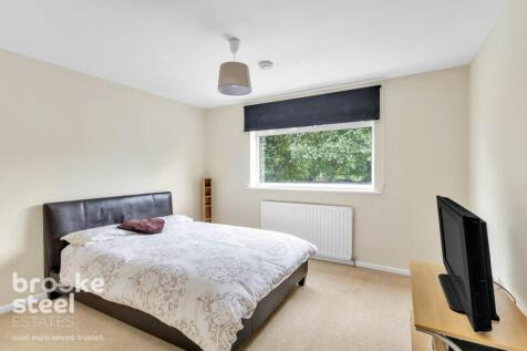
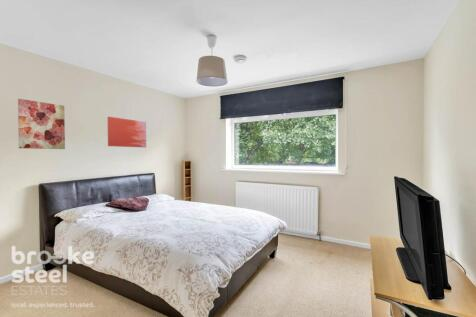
+ wall art [17,98,66,150]
+ wall art [106,116,147,148]
